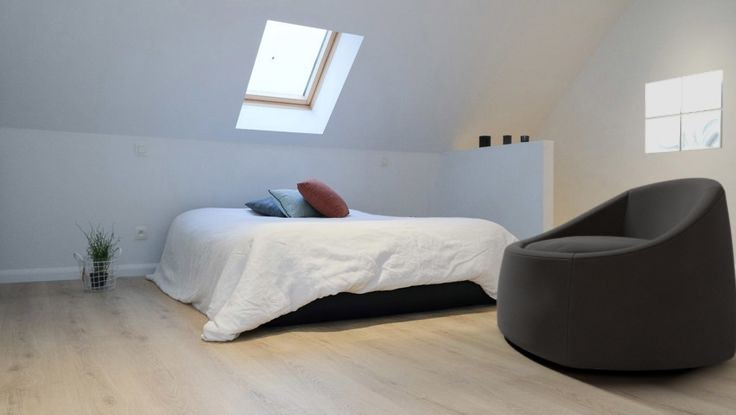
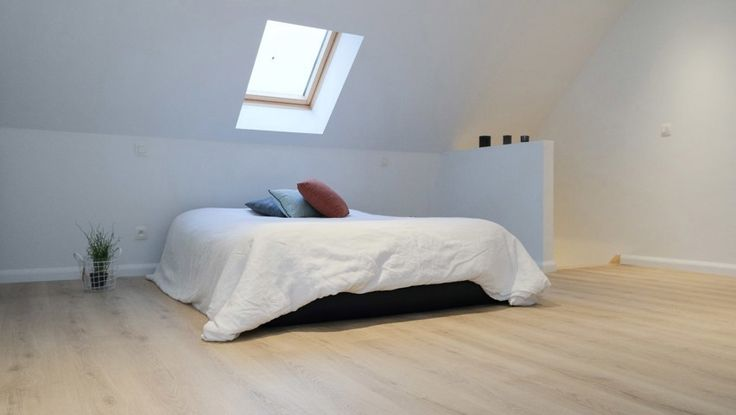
- armchair [496,177,736,372]
- wall art [644,69,724,155]
